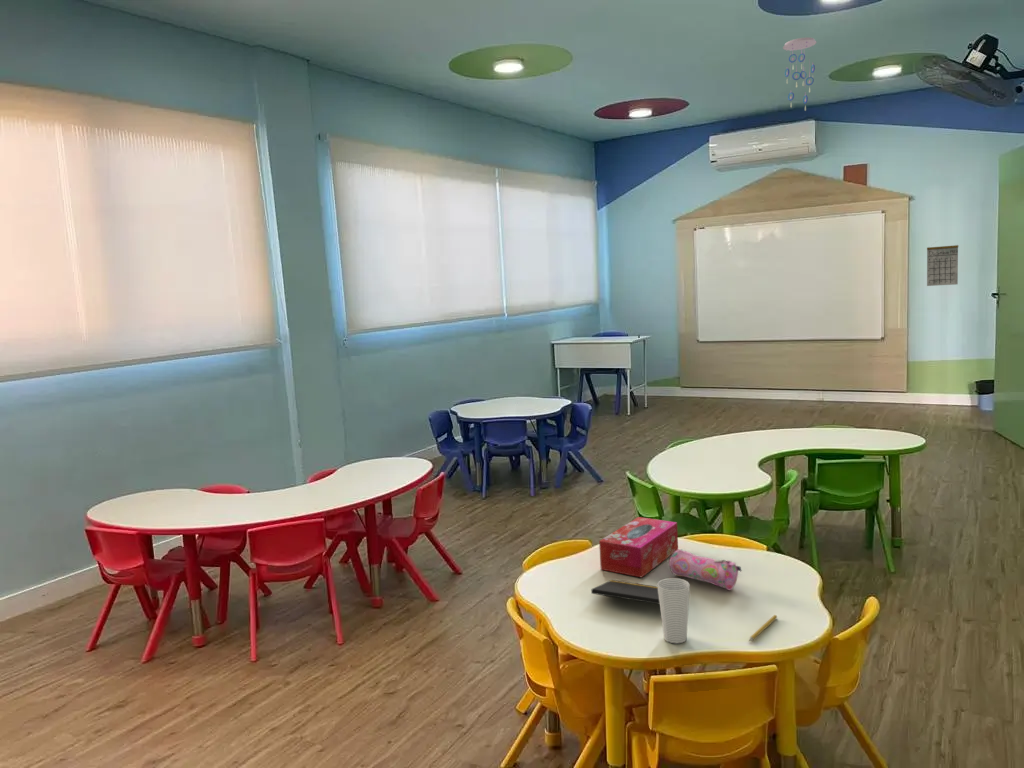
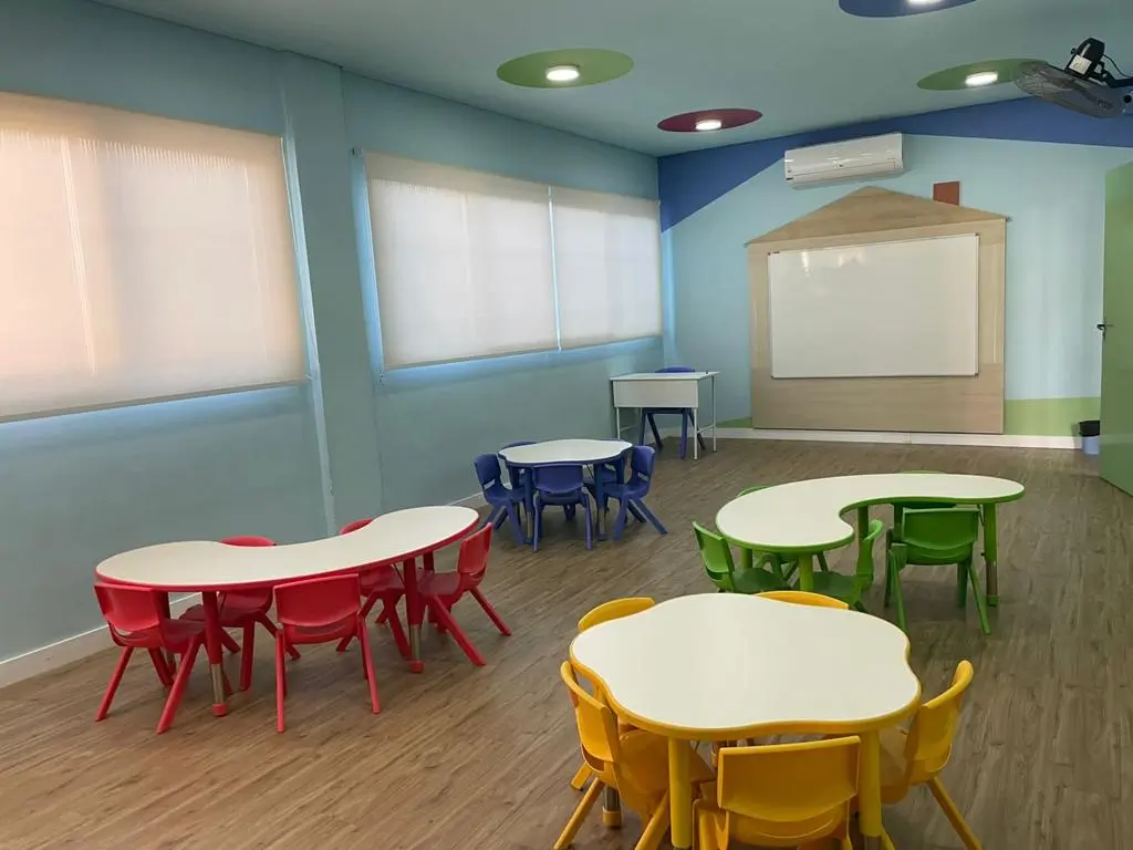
- ceiling mobile [782,36,817,112]
- notepad [590,579,660,605]
- pencil case [668,548,743,591]
- pencil [748,614,778,642]
- tissue box [598,516,679,578]
- cup [656,577,691,644]
- calendar [926,240,959,287]
